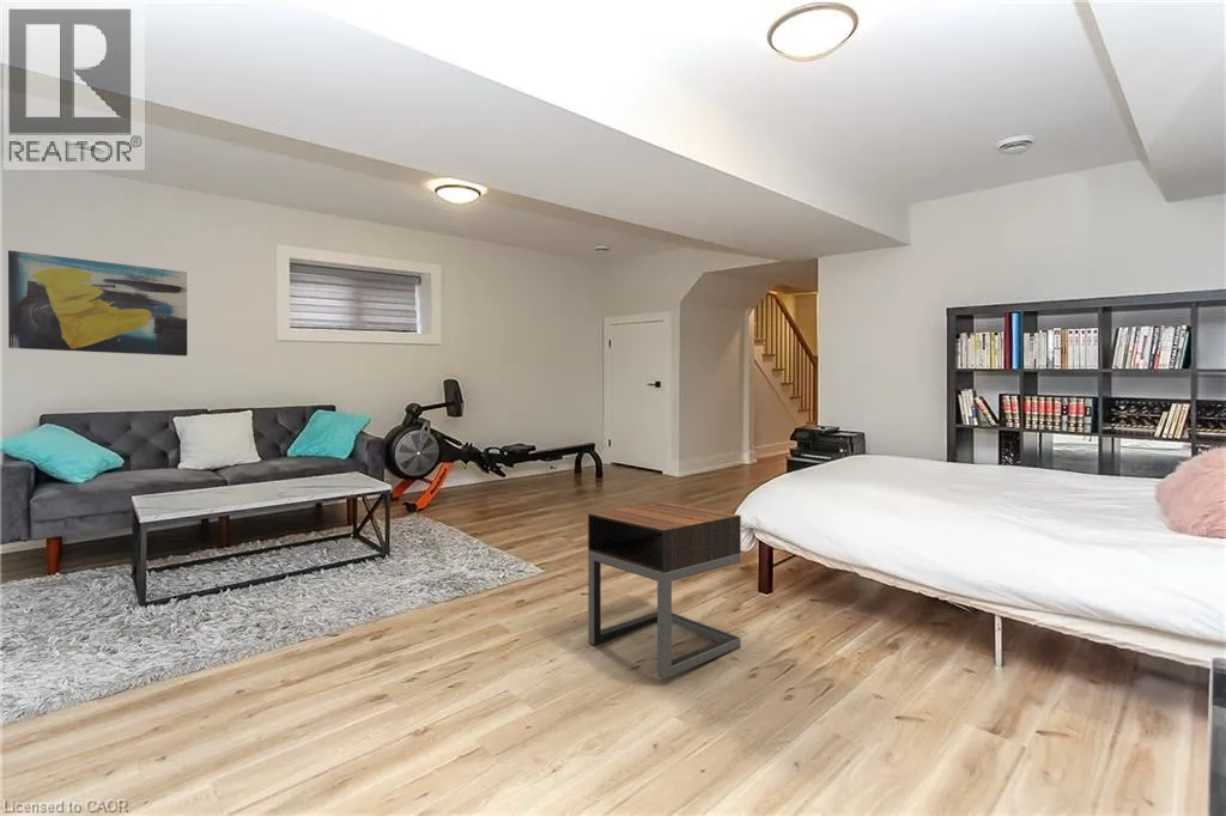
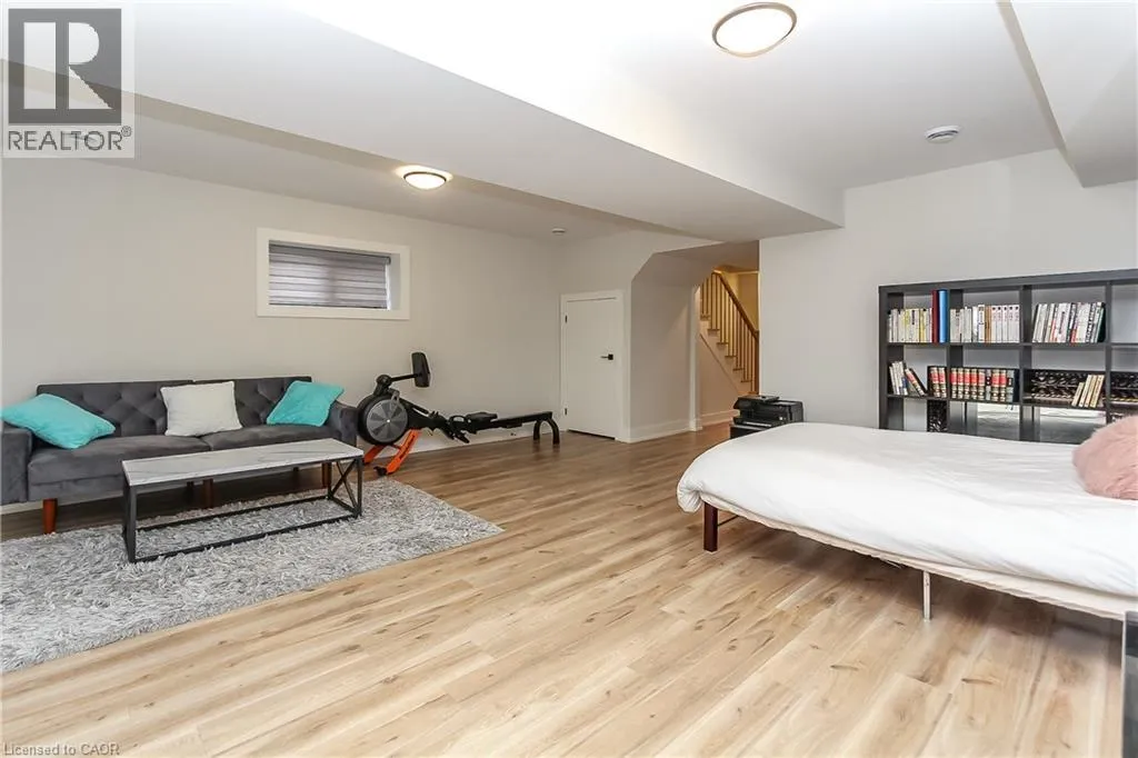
- nightstand [587,501,742,681]
- wall art [7,249,188,358]
